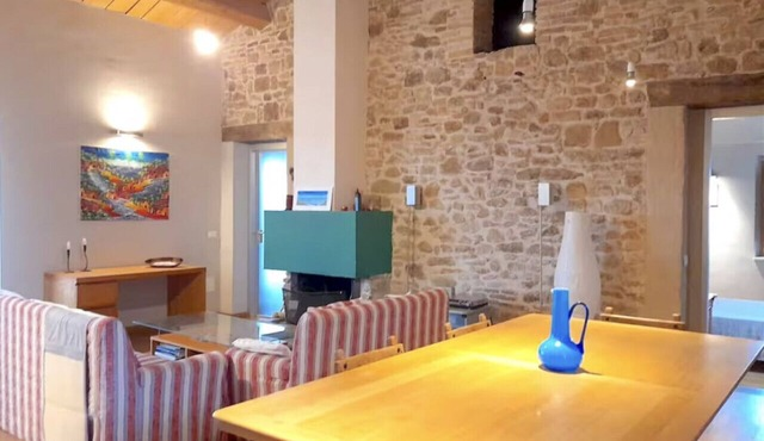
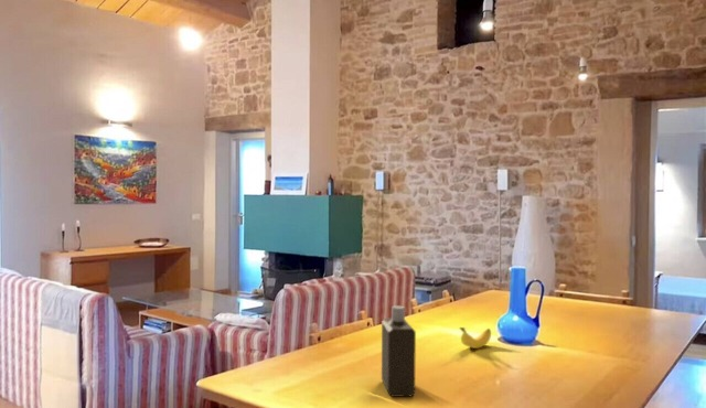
+ banana [459,326,492,350]
+ bottle [381,304,417,398]
